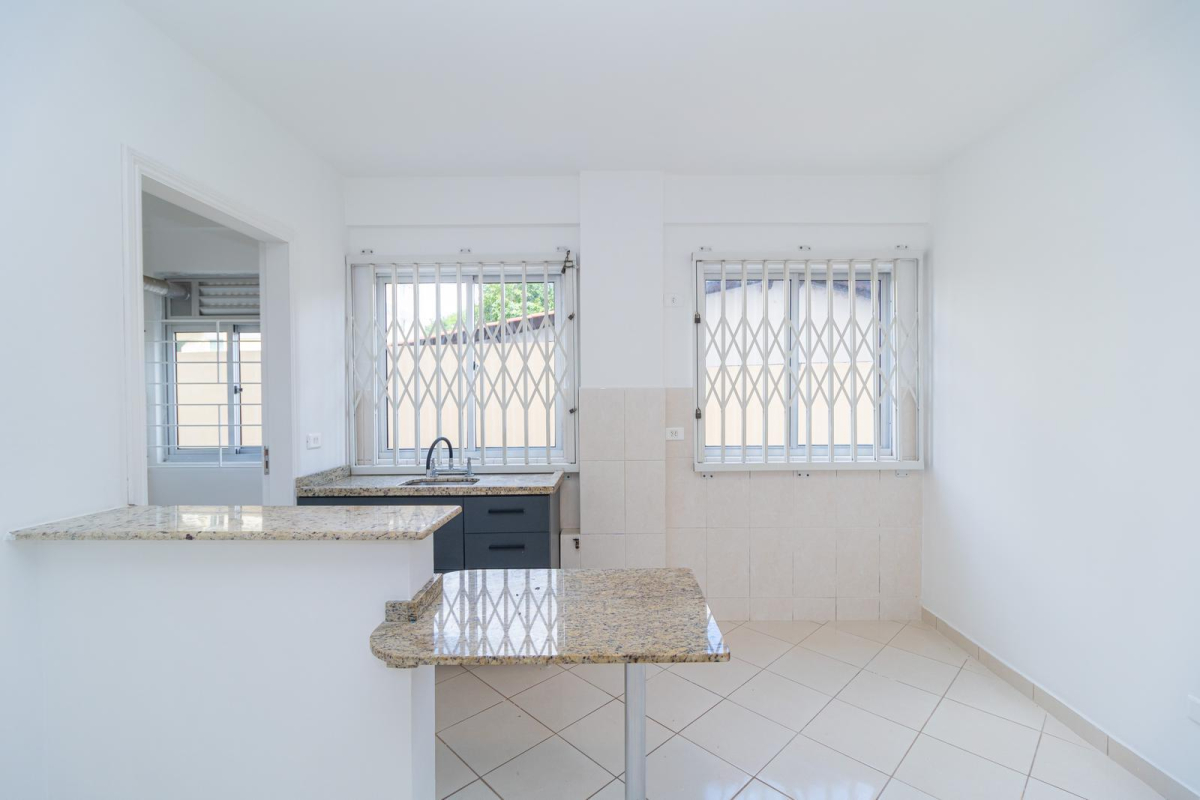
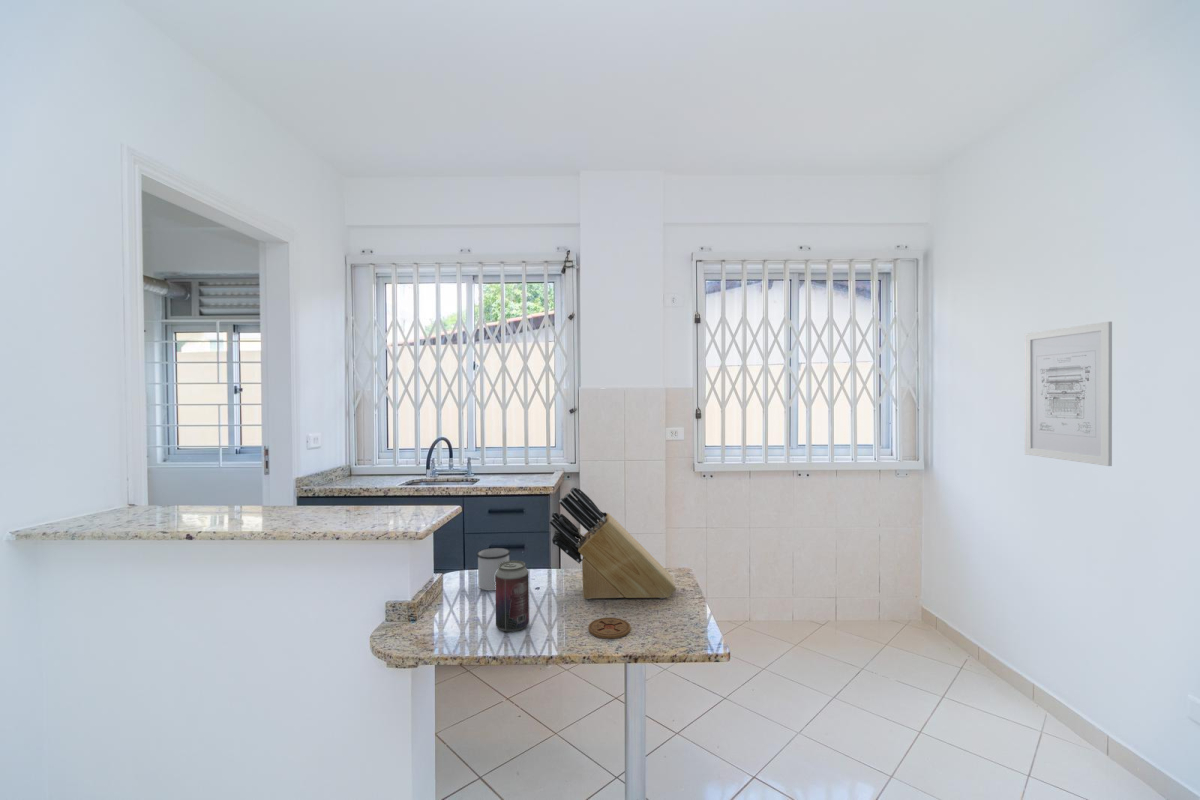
+ coaster [587,617,632,640]
+ wall art [1024,321,1113,467]
+ beverage can [495,559,530,633]
+ knife block [548,486,677,600]
+ mug [476,547,511,592]
